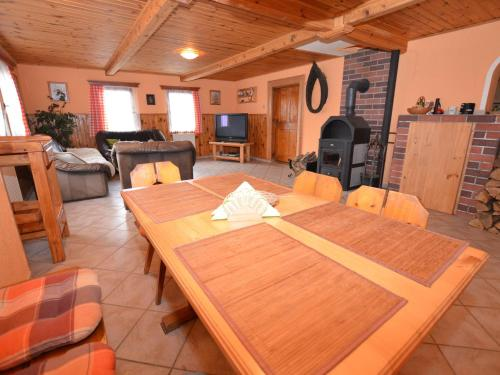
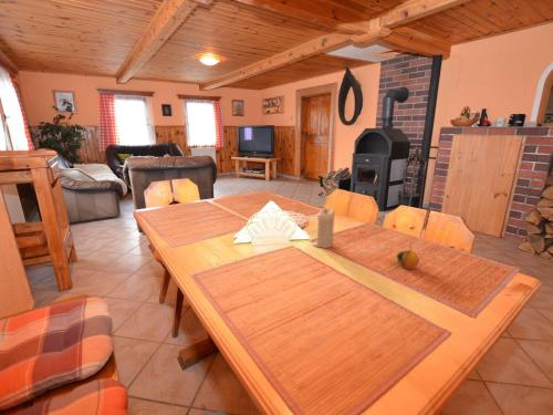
+ fruit [396,243,420,270]
+ candle [312,208,336,249]
